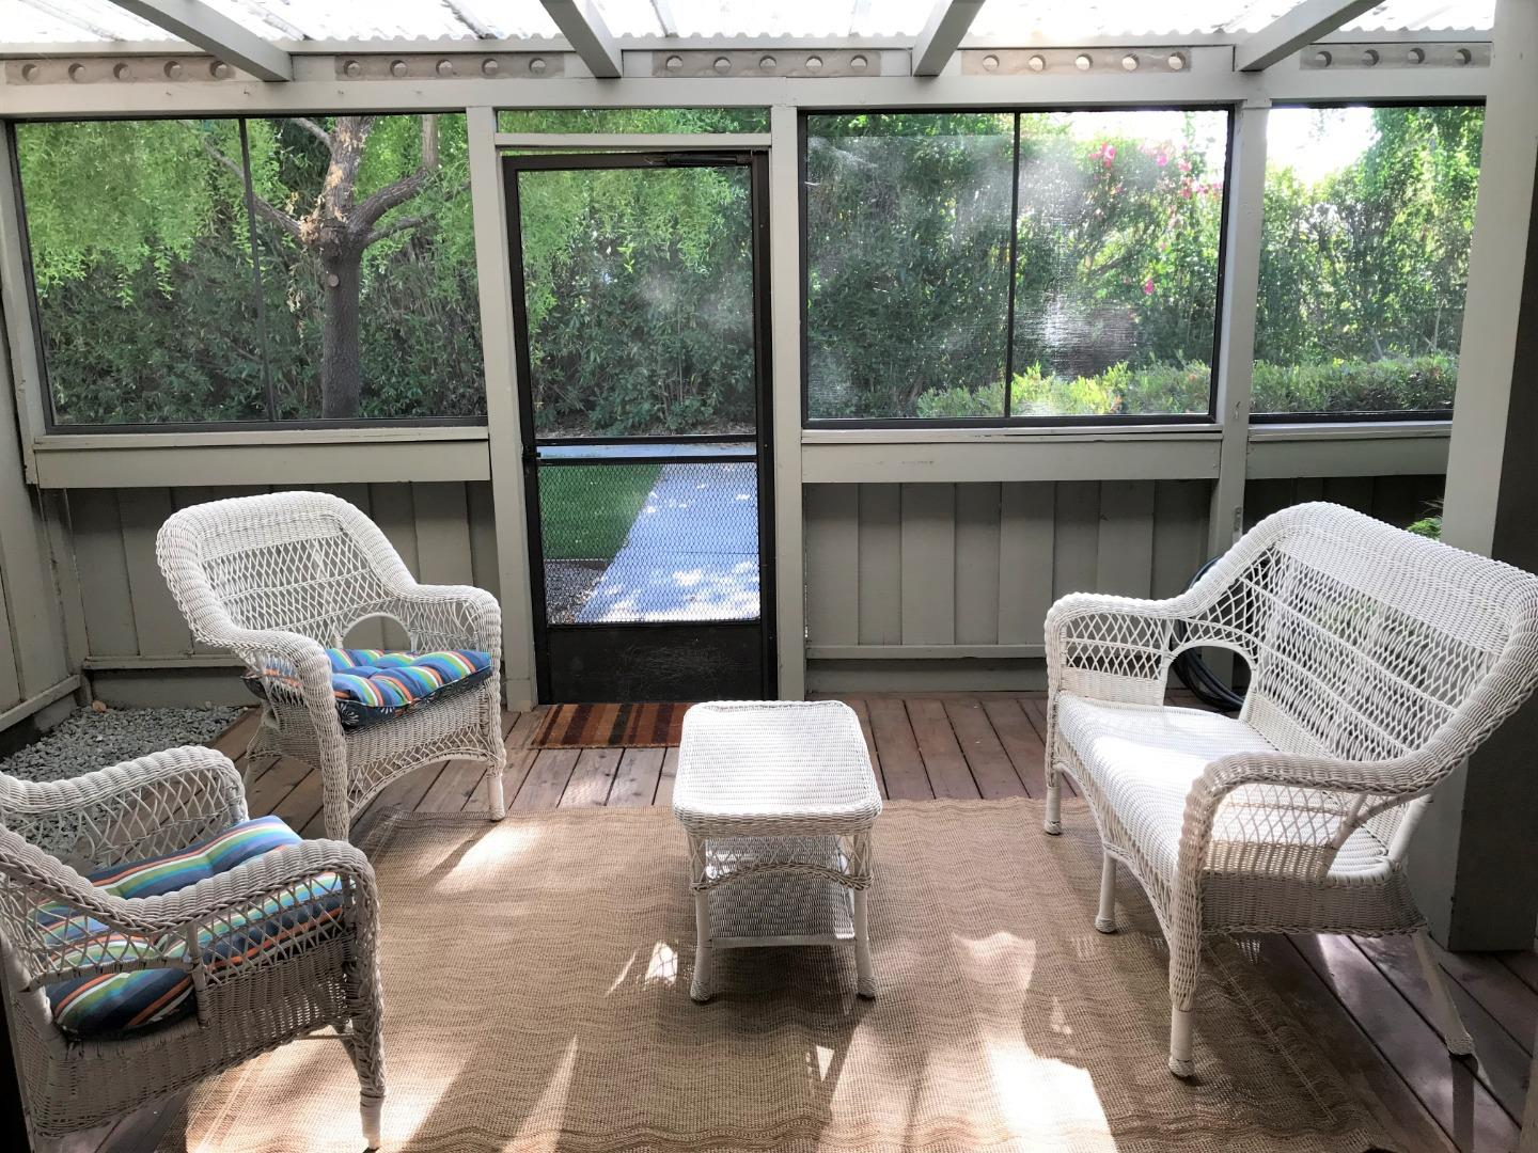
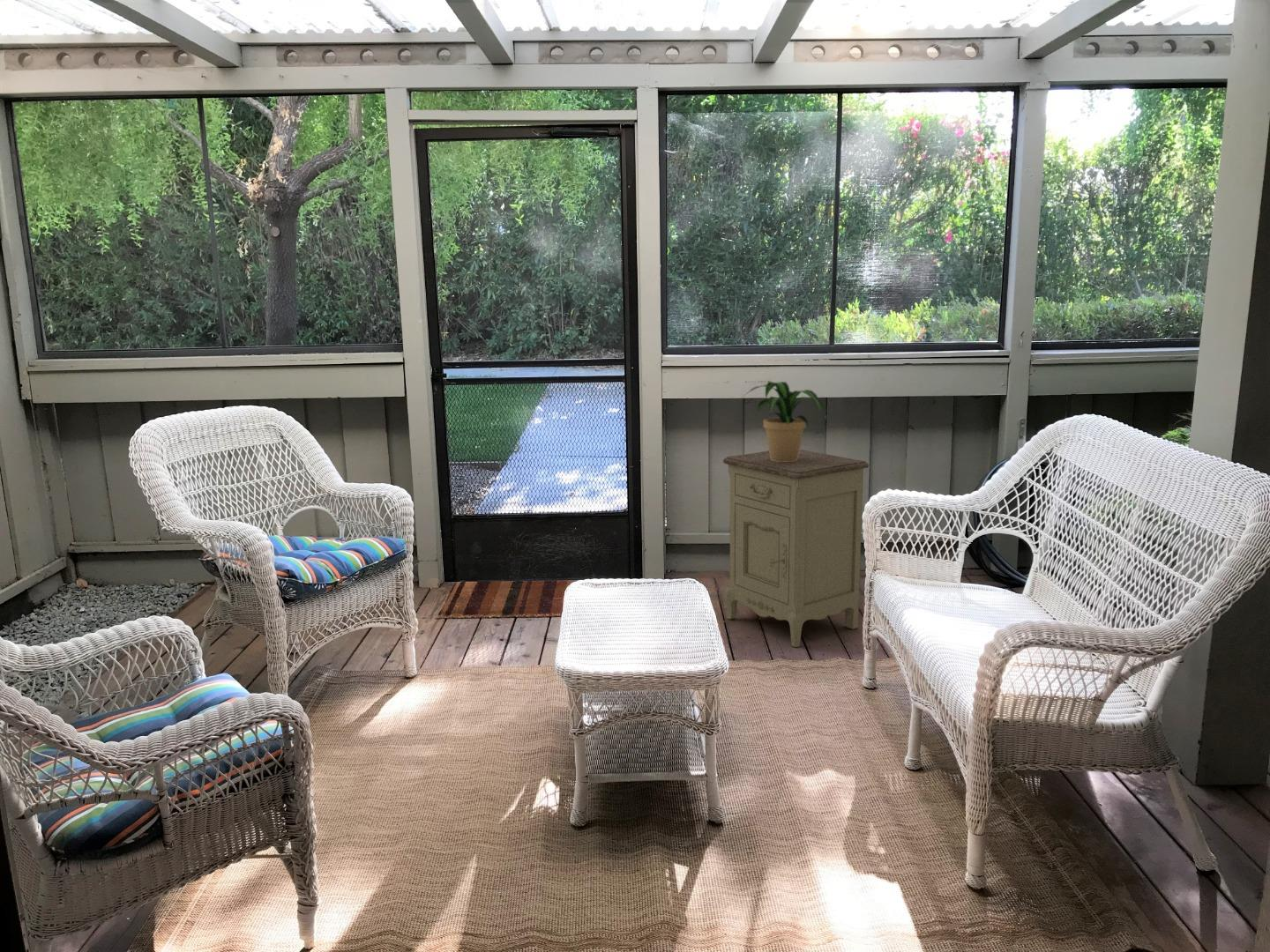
+ potted plant [741,381,829,462]
+ nightstand [722,449,870,648]
